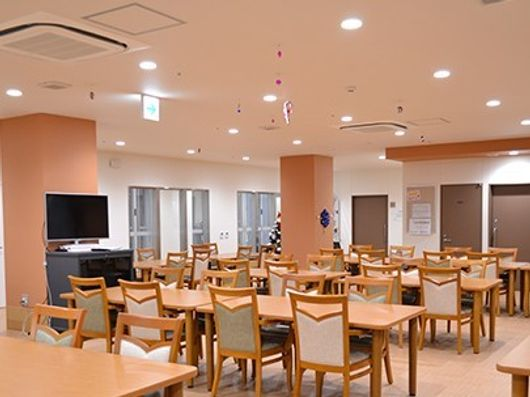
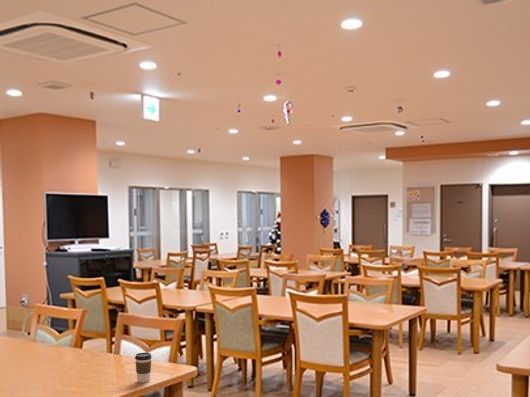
+ coffee cup [134,352,153,384]
